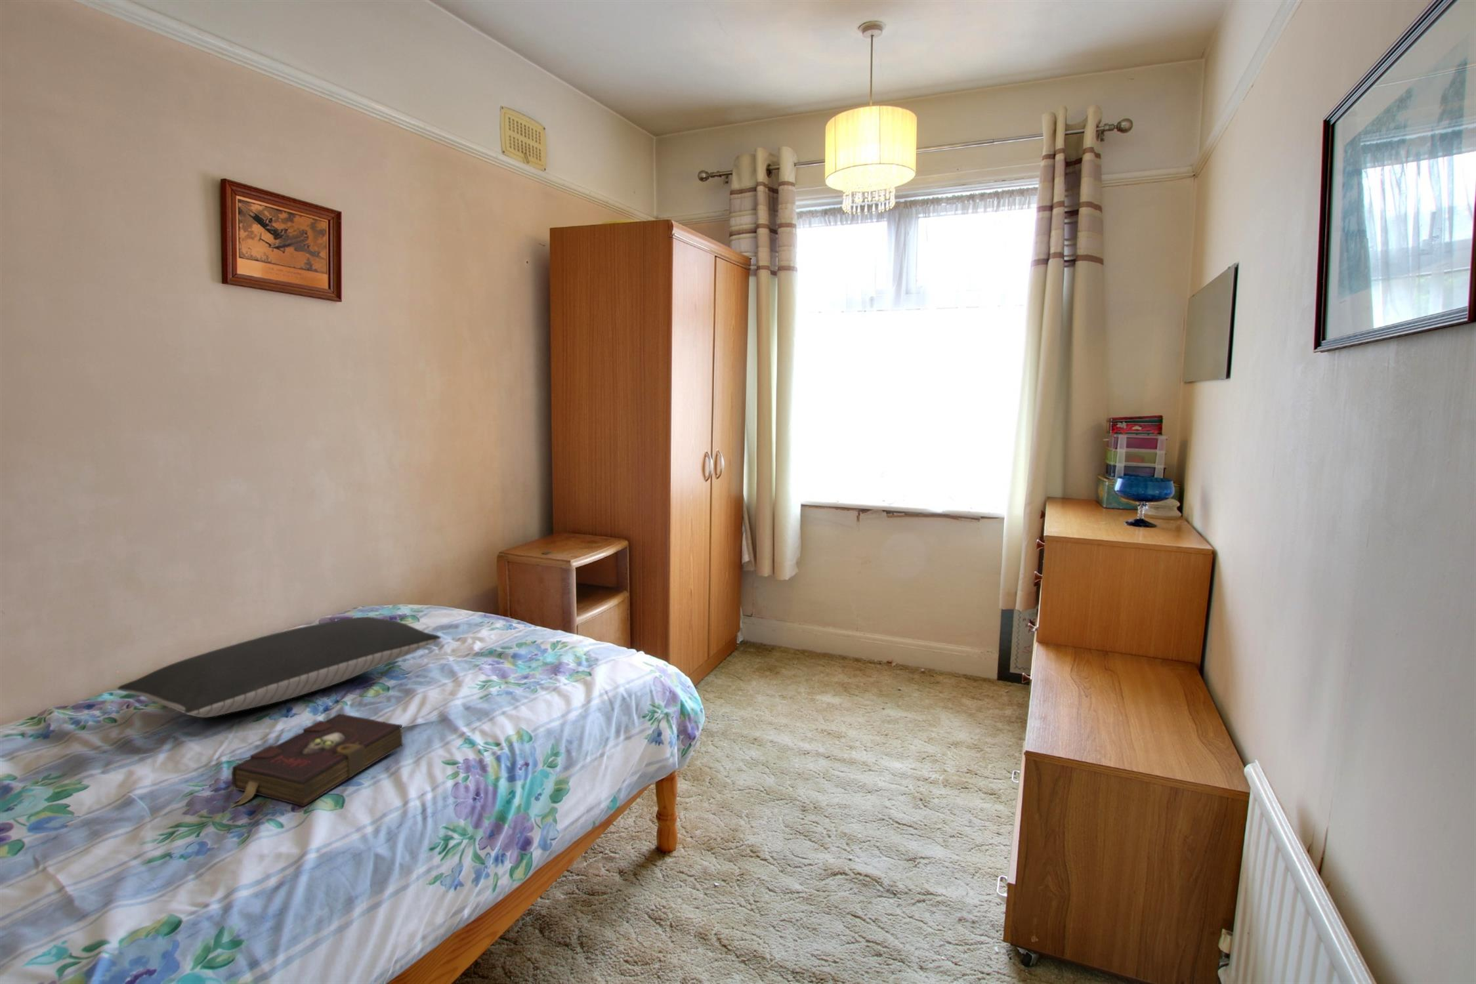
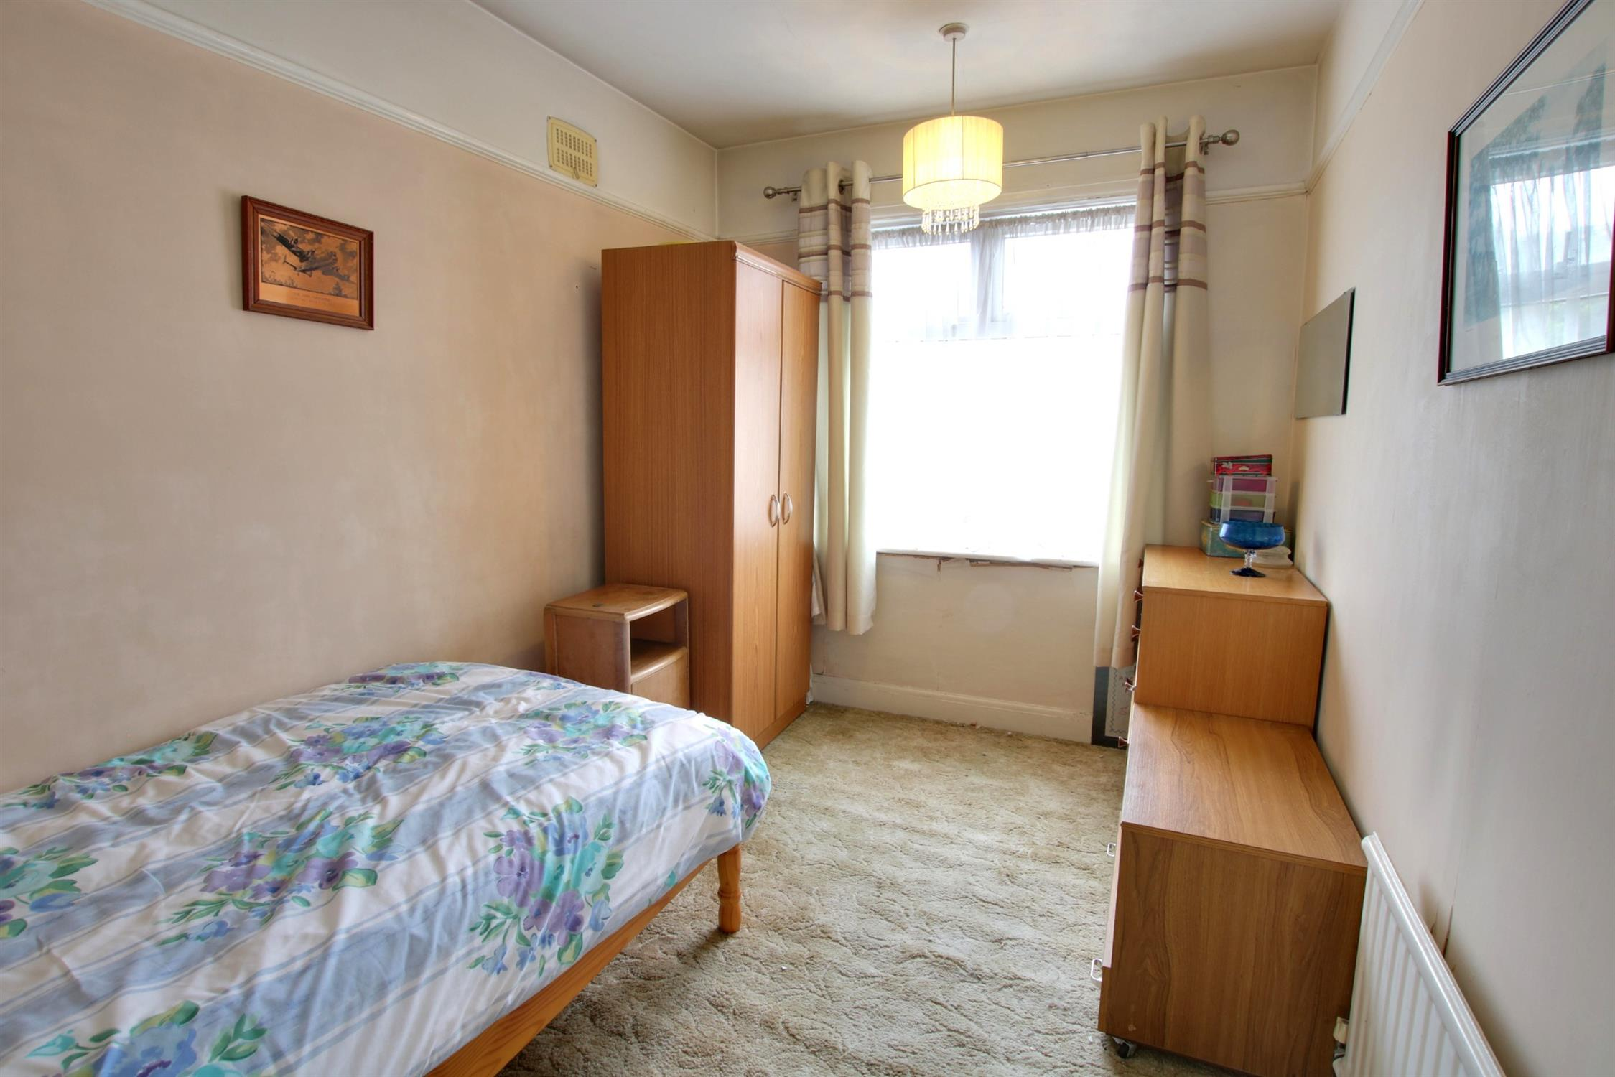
- book [231,713,404,808]
- pillow [116,616,441,718]
